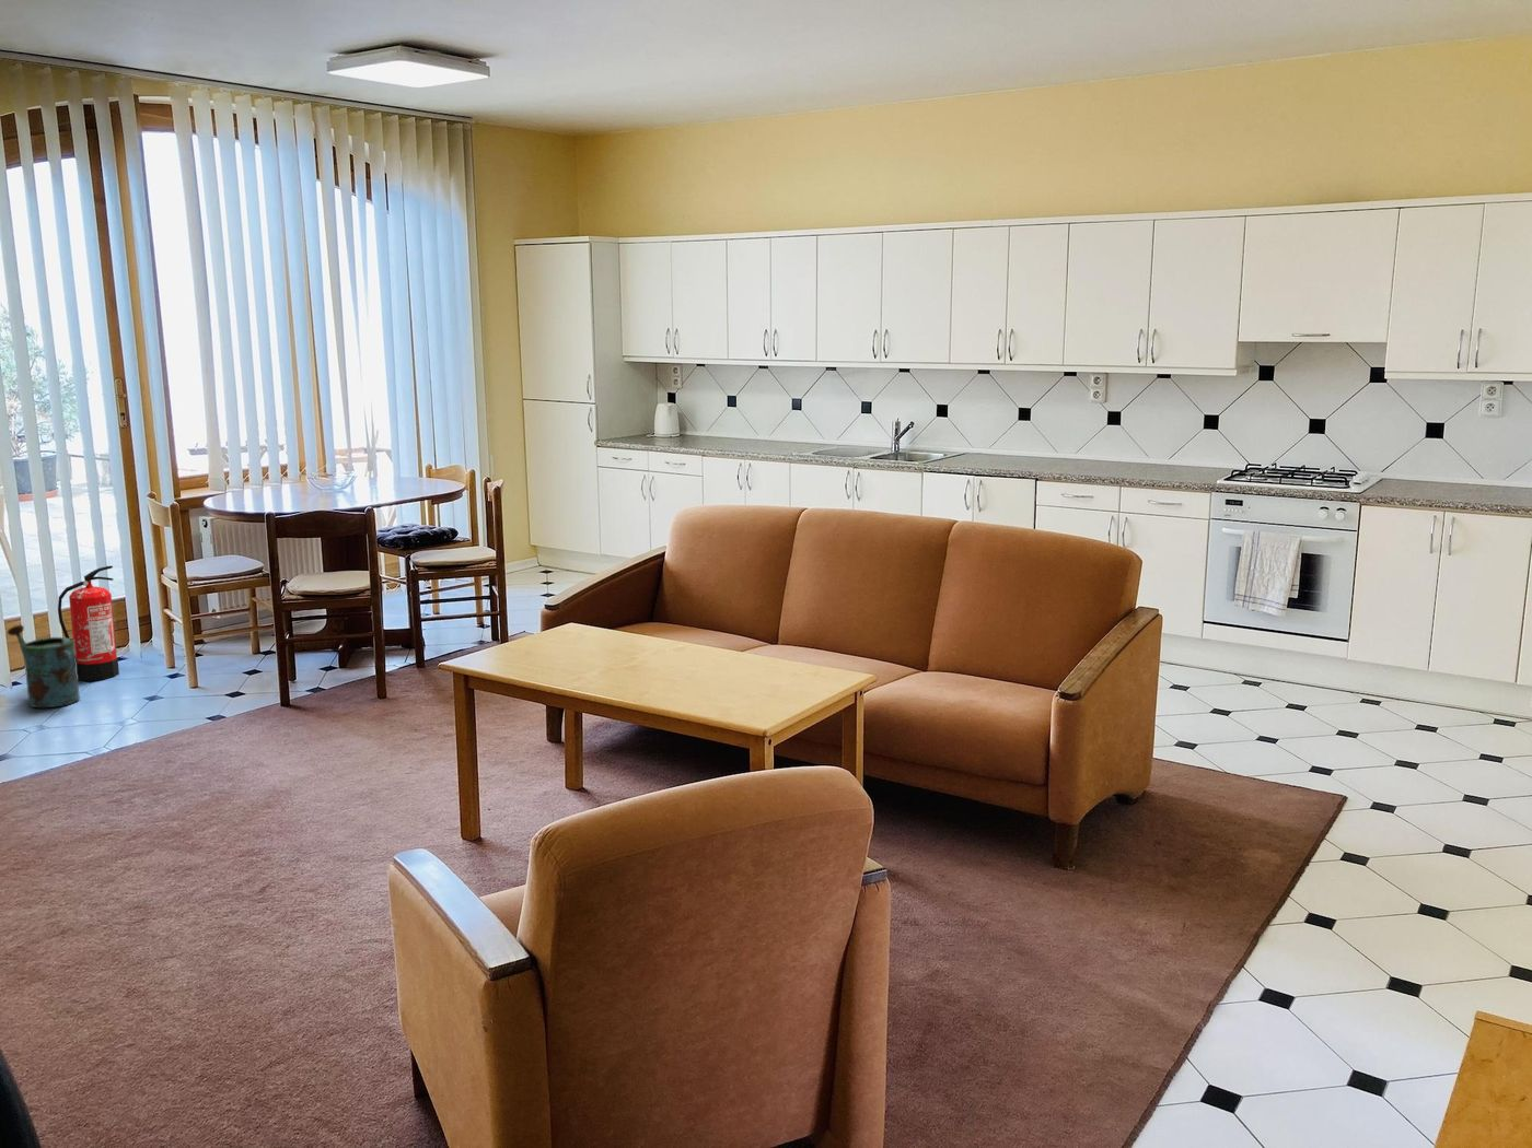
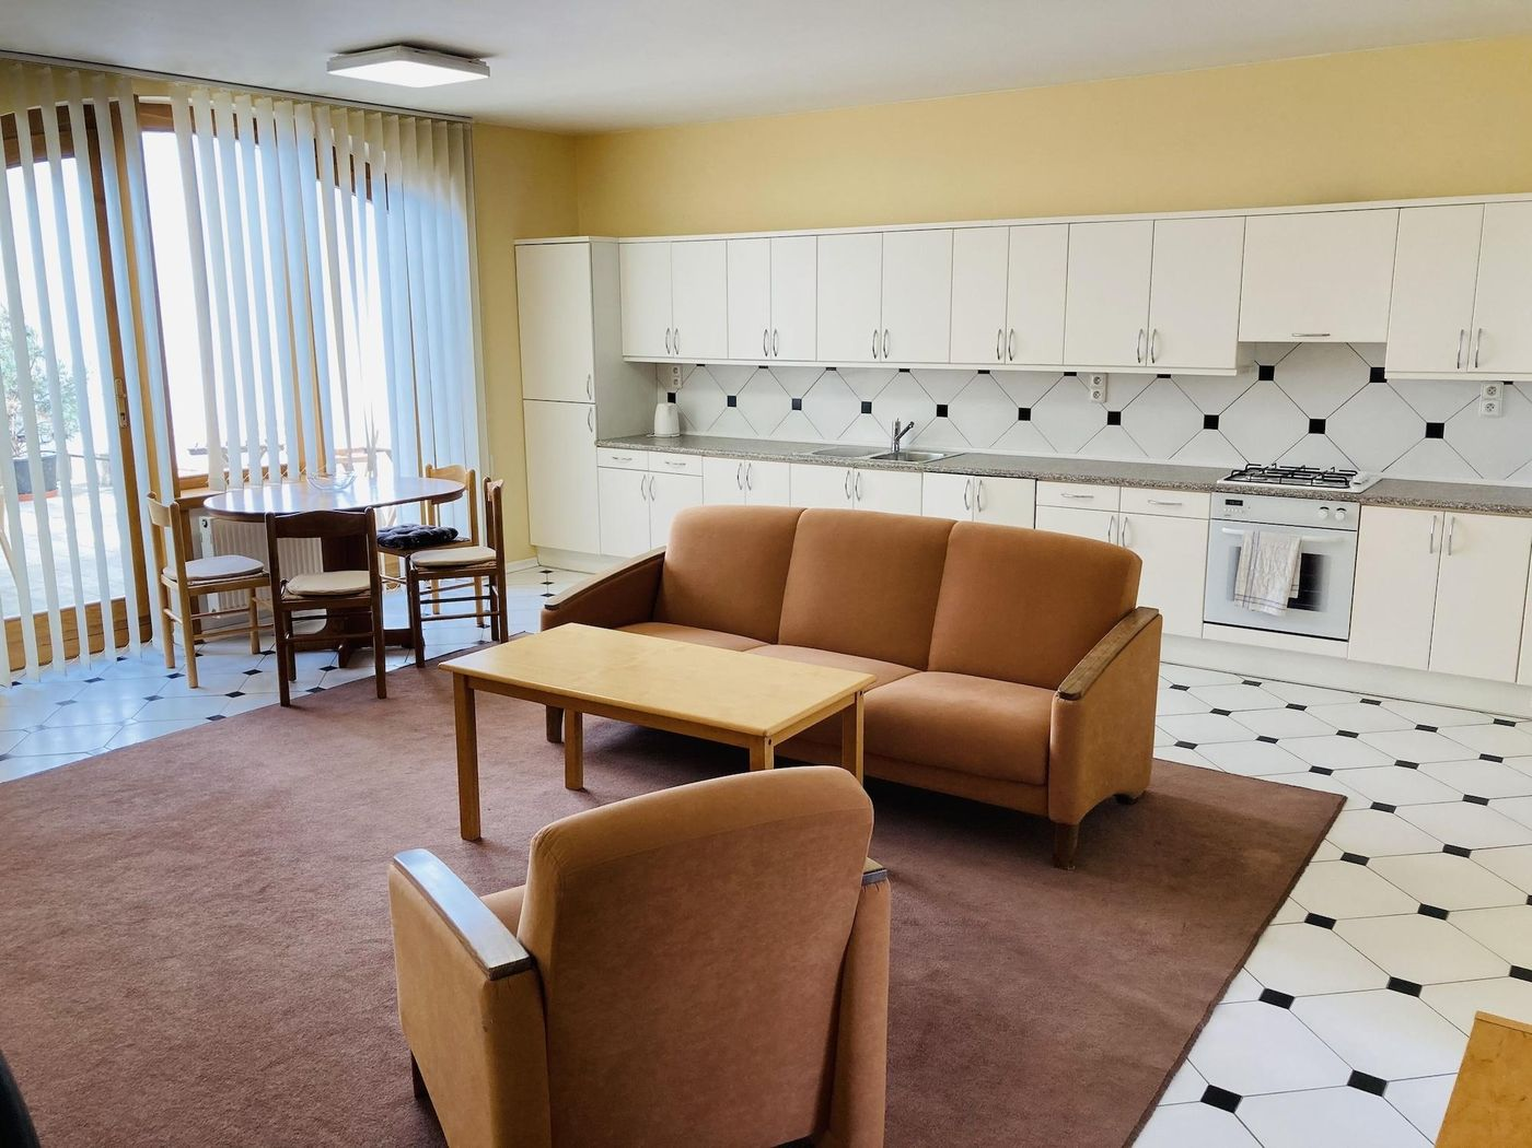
- fire extinguisher [57,566,121,683]
- watering can [6,625,81,709]
